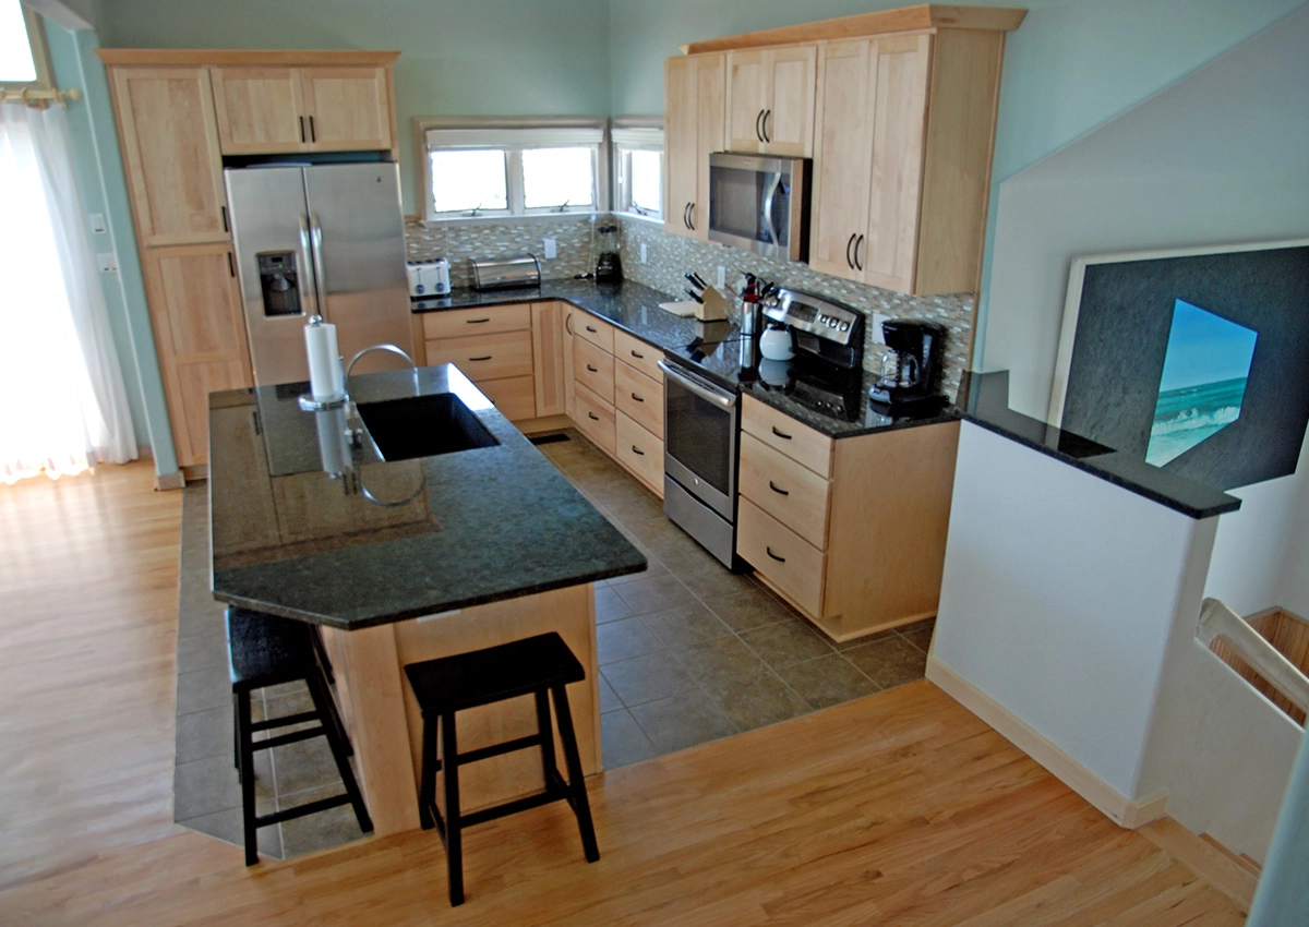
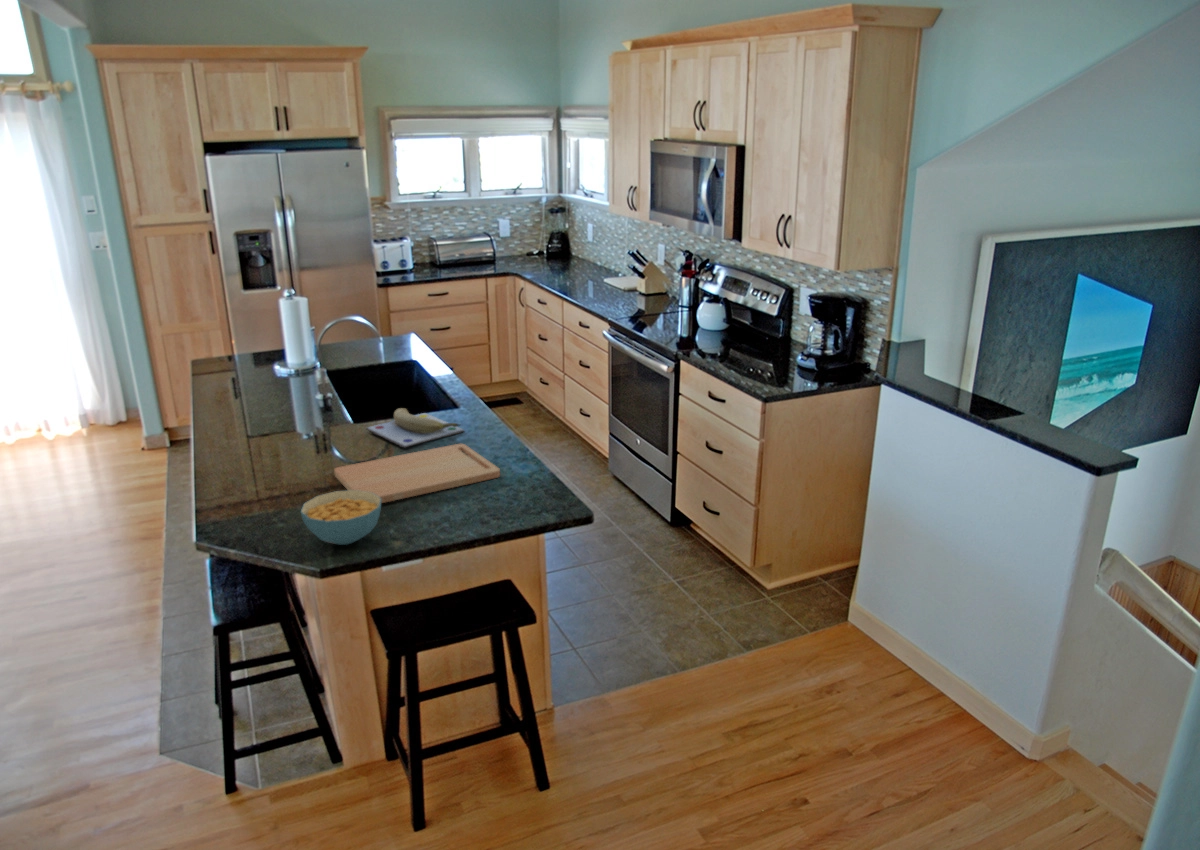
+ cutting board [333,443,501,504]
+ cereal bowl [300,490,382,546]
+ banana [365,407,466,449]
